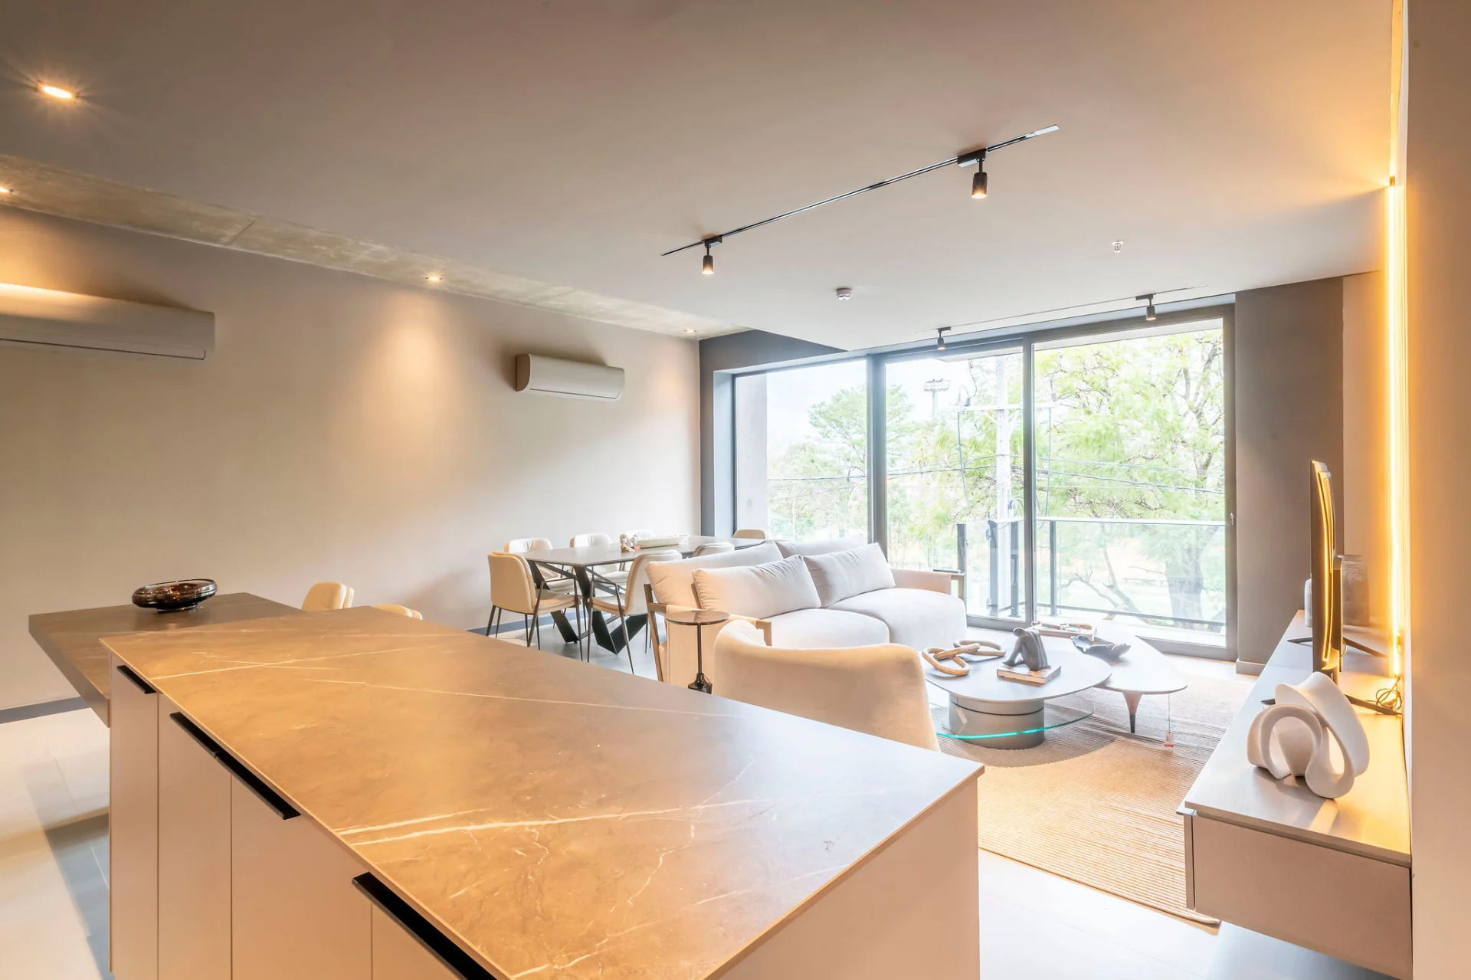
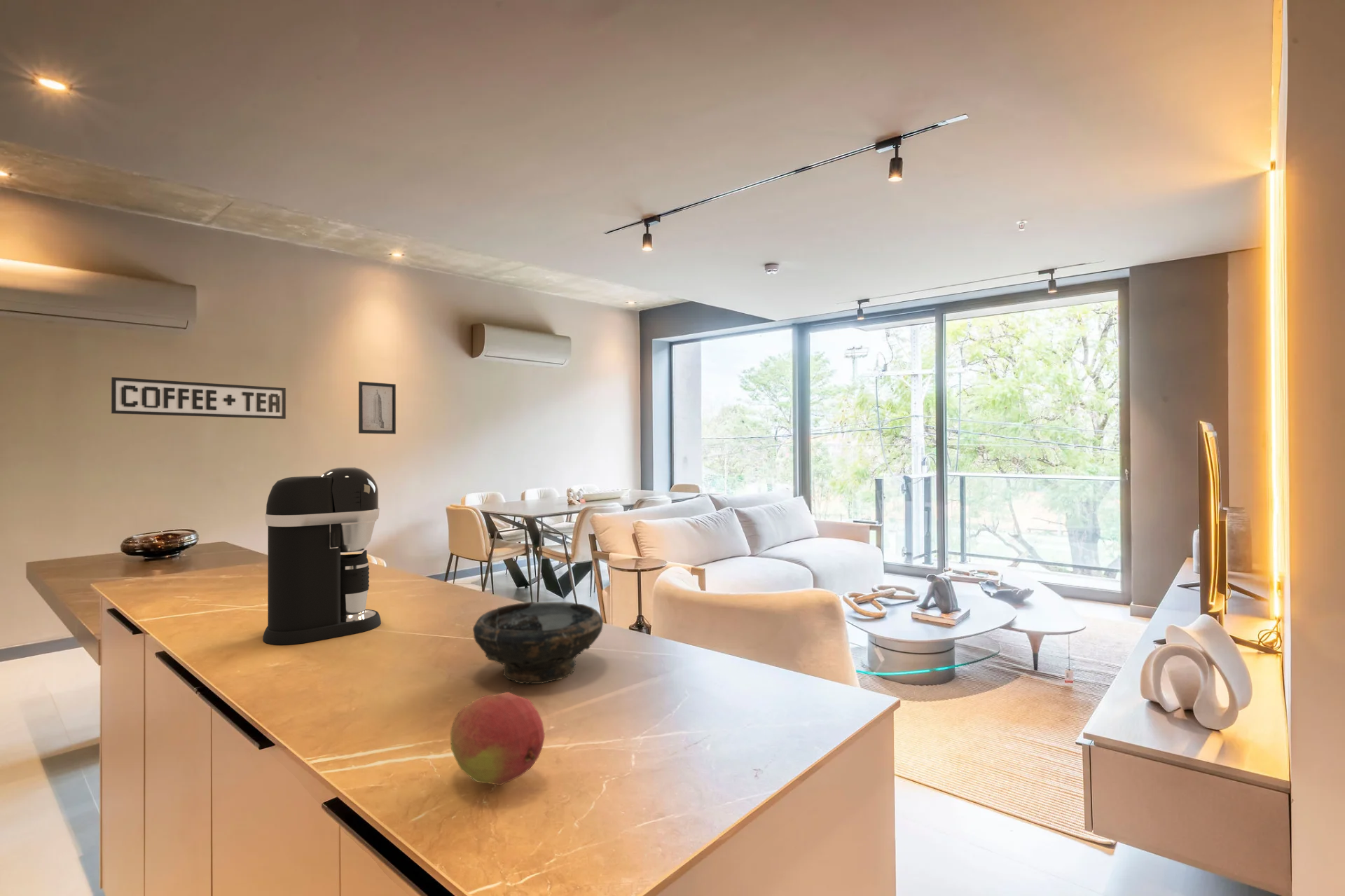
+ fruit [450,691,546,786]
+ sign [111,376,287,420]
+ bowl [472,601,604,684]
+ wall art [358,381,396,435]
+ coffee maker [262,467,382,645]
